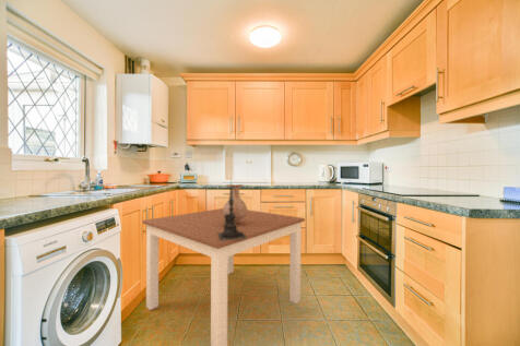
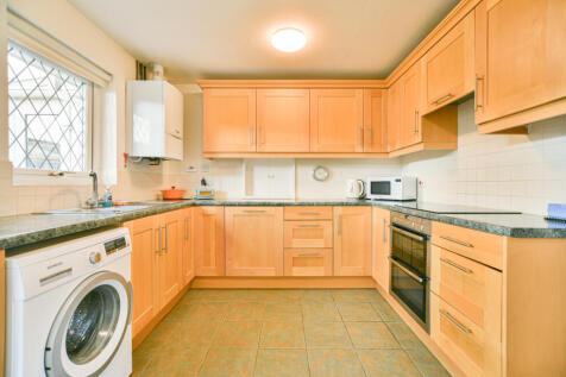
- vase [223,183,249,224]
- dining table [141,207,306,346]
- candle holder [217,178,248,241]
